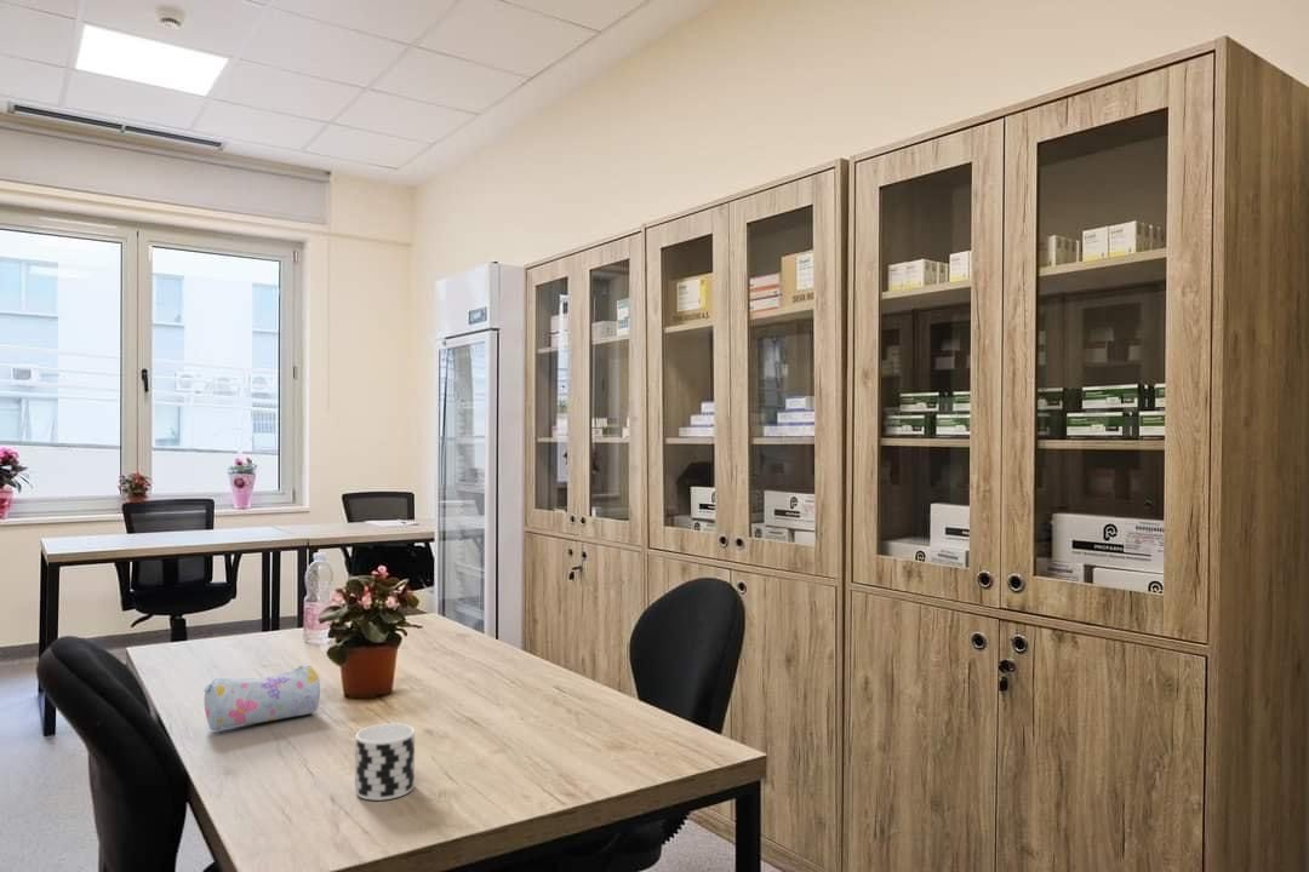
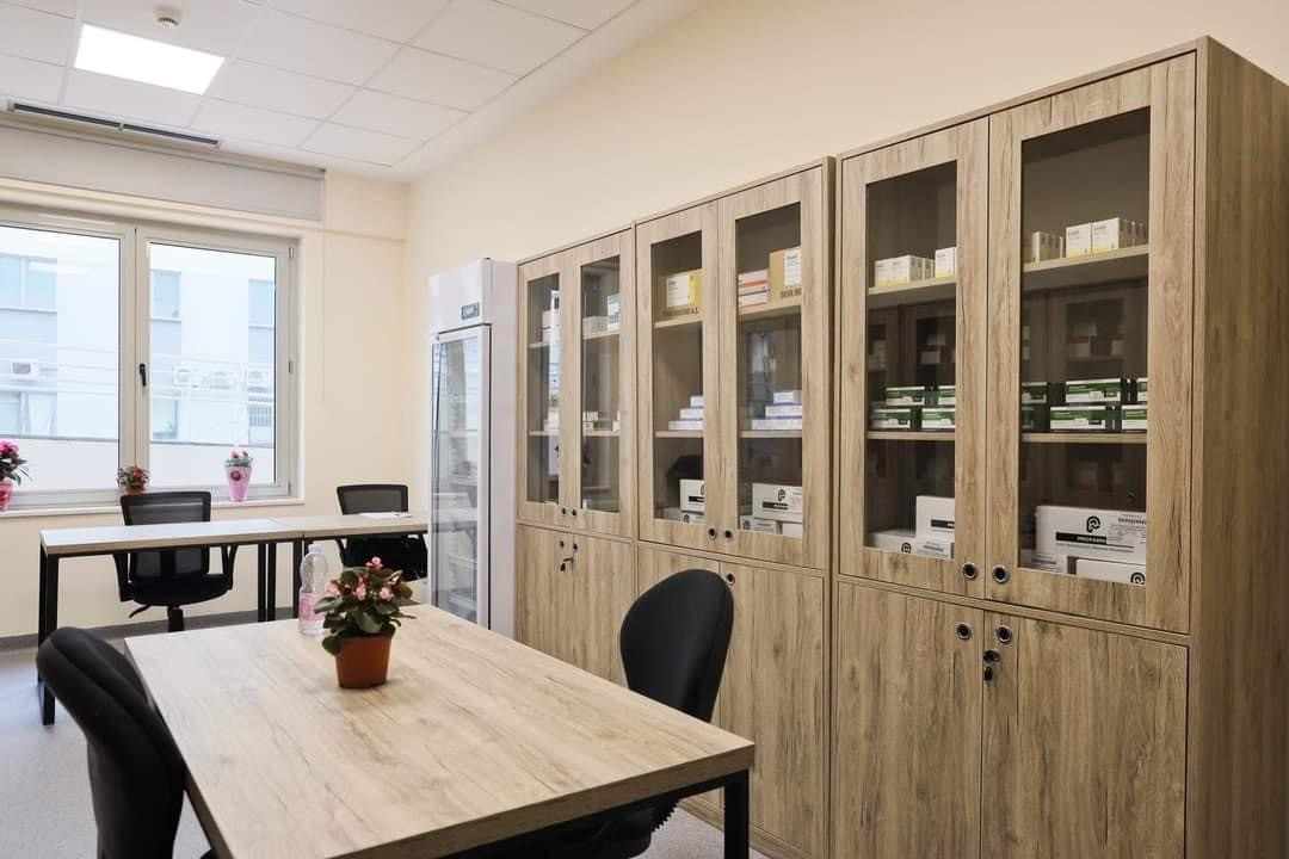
- cup [354,722,416,802]
- pencil case [202,665,321,732]
